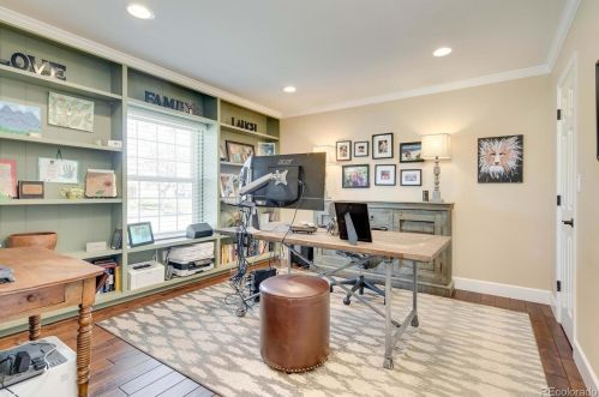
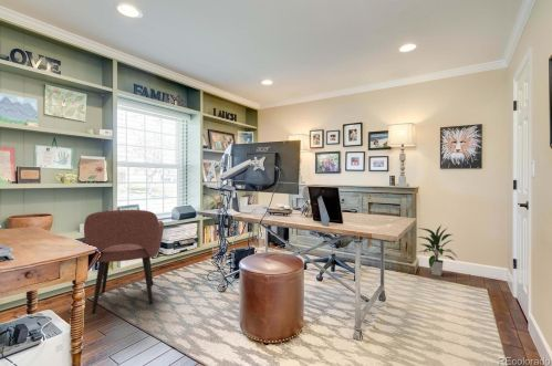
+ indoor plant [416,224,458,276]
+ armchair [83,209,165,314]
